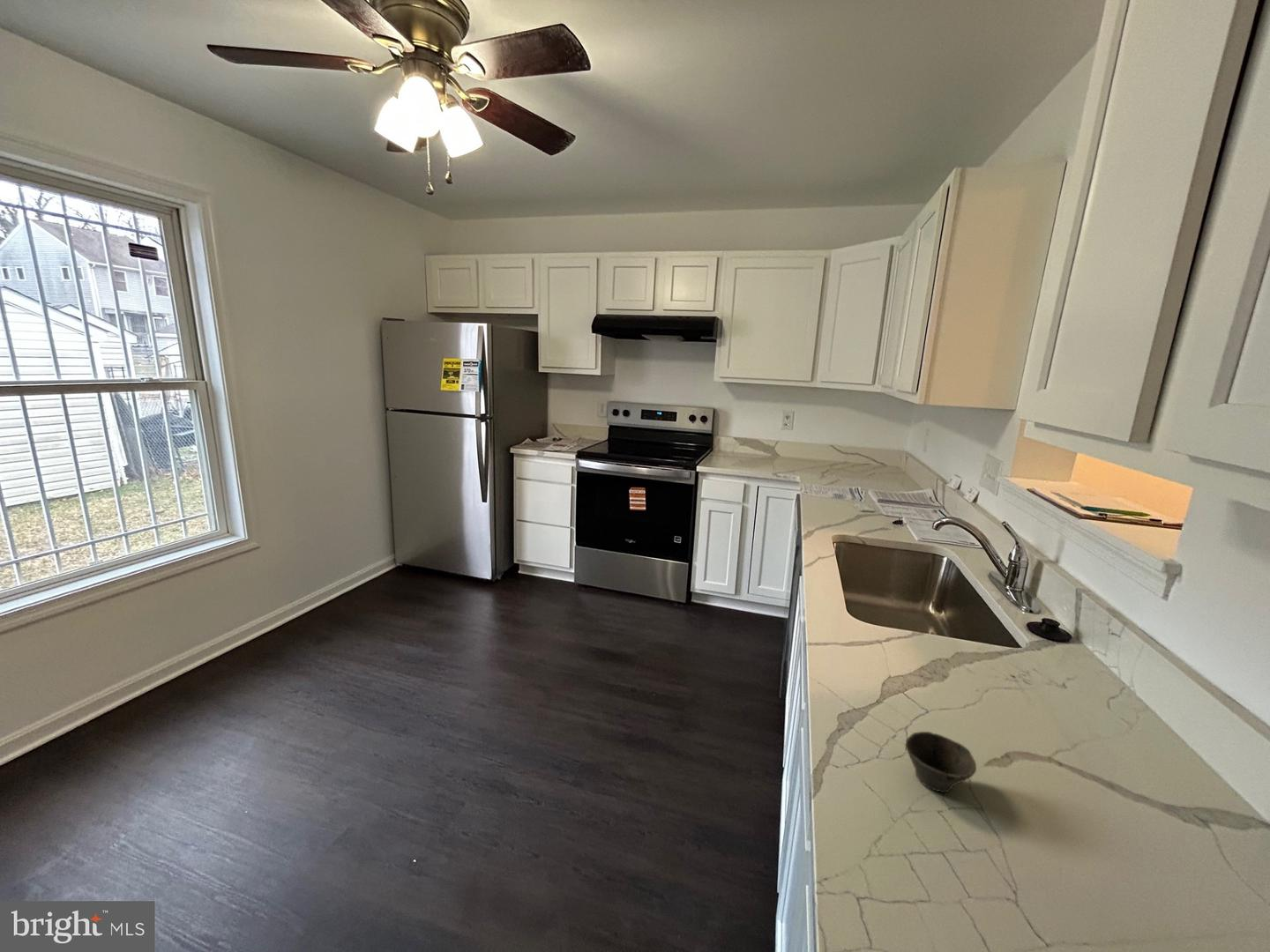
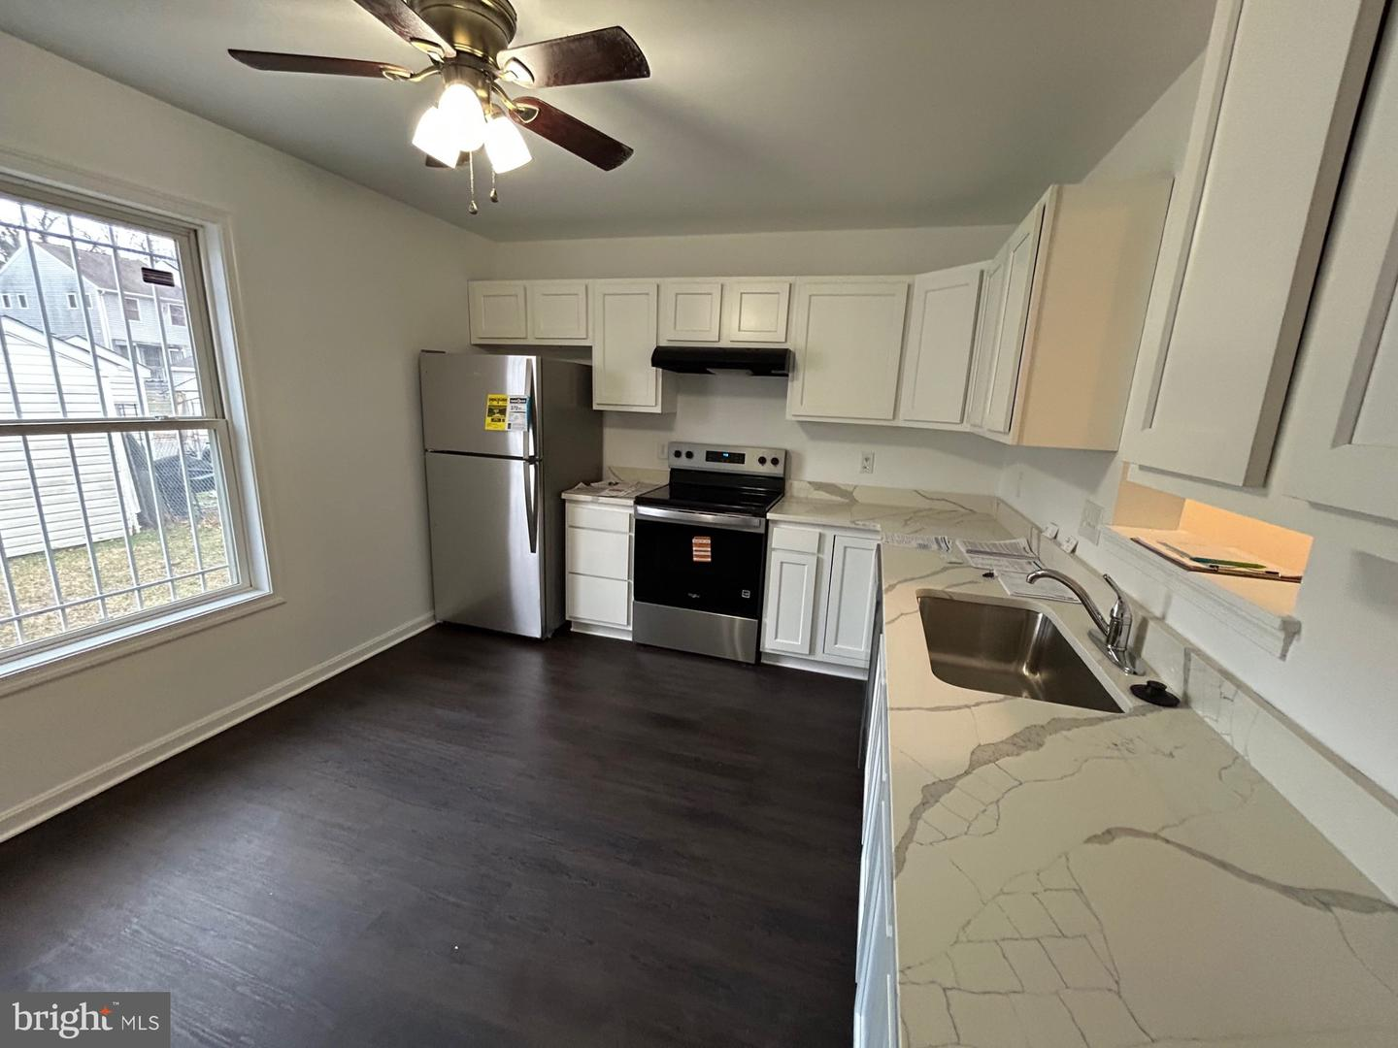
- cup [905,731,977,793]
